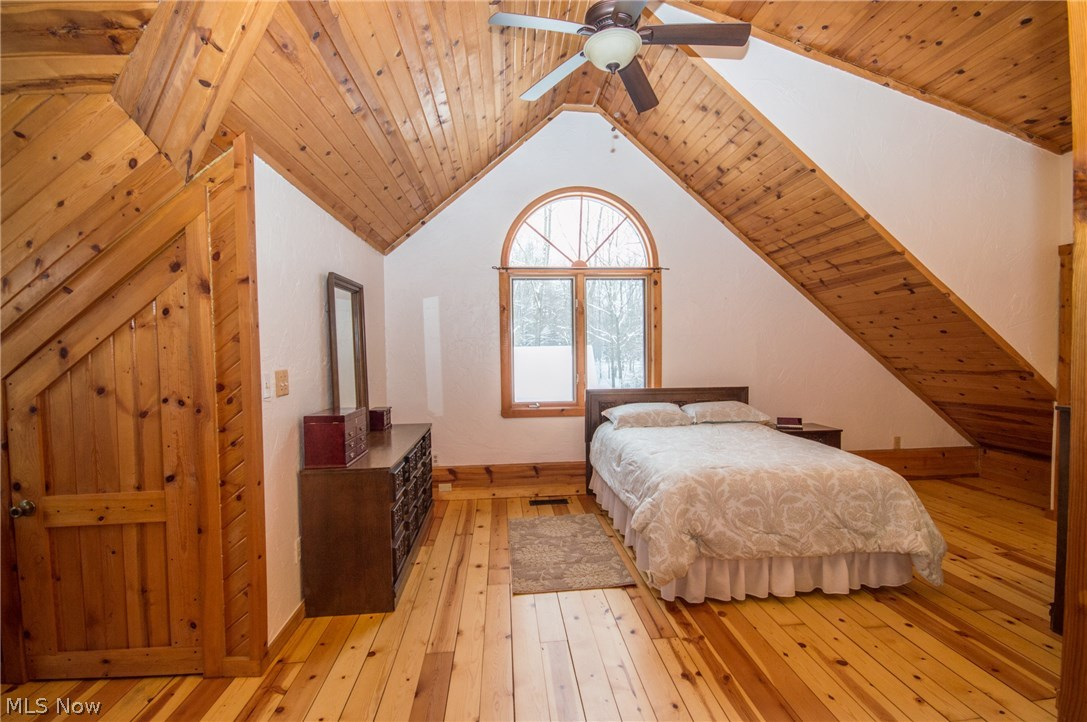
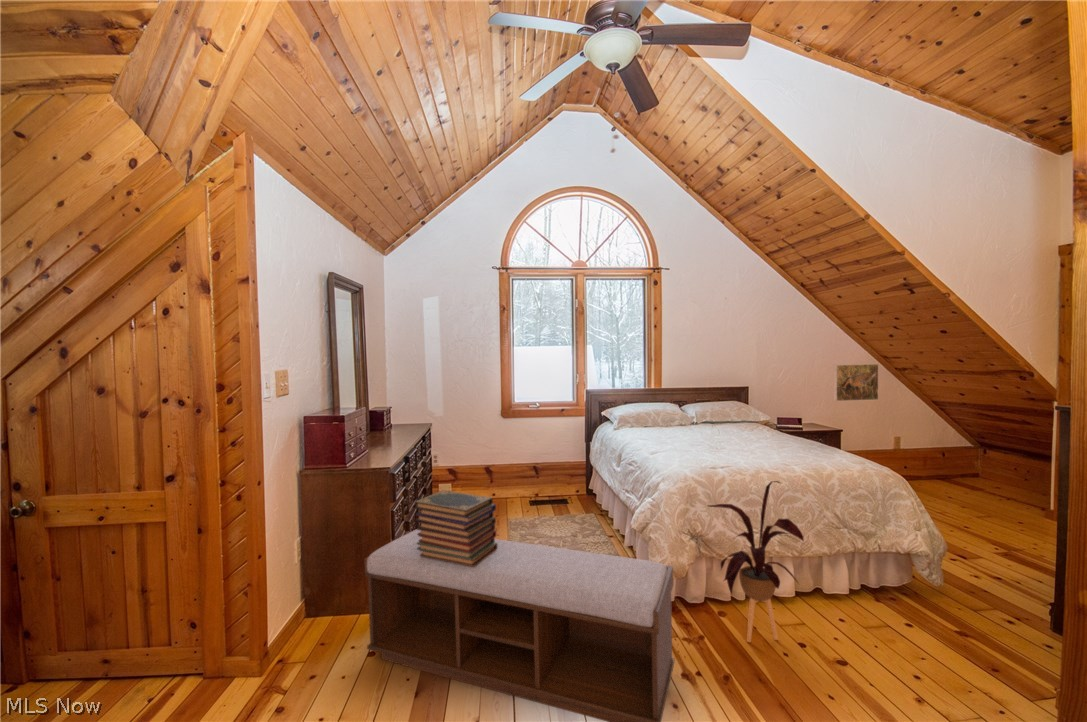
+ house plant [705,480,805,643]
+ bench [364,528,675,722]
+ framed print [833,363,880,402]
+ book stack [414,489,497,566]
